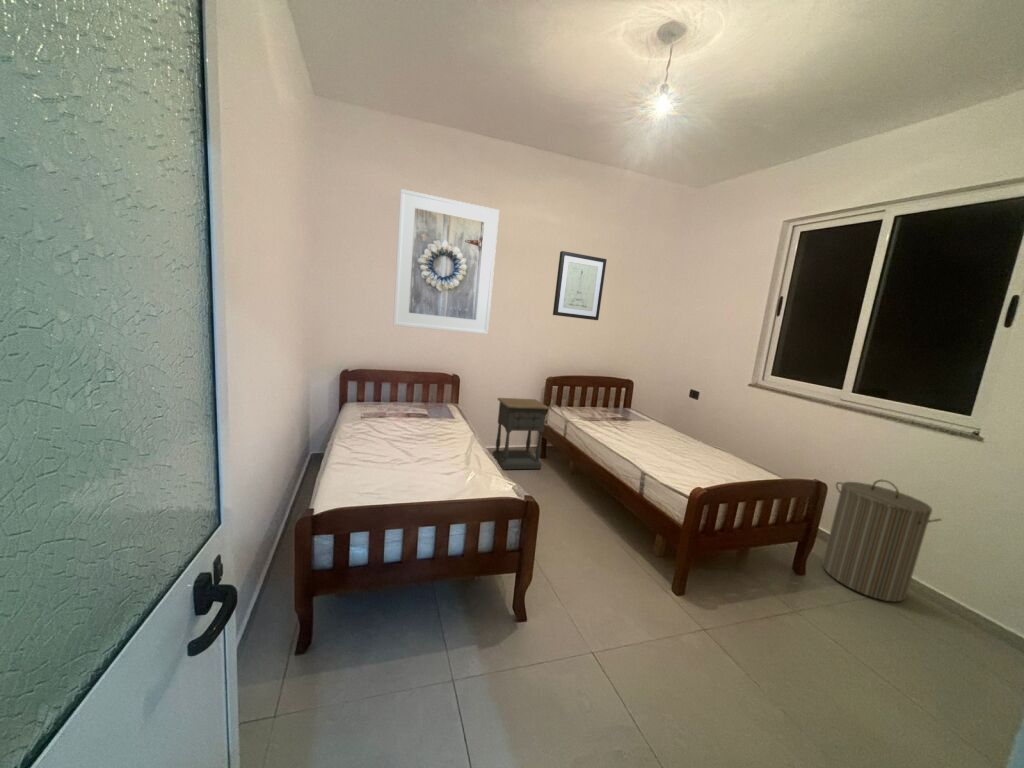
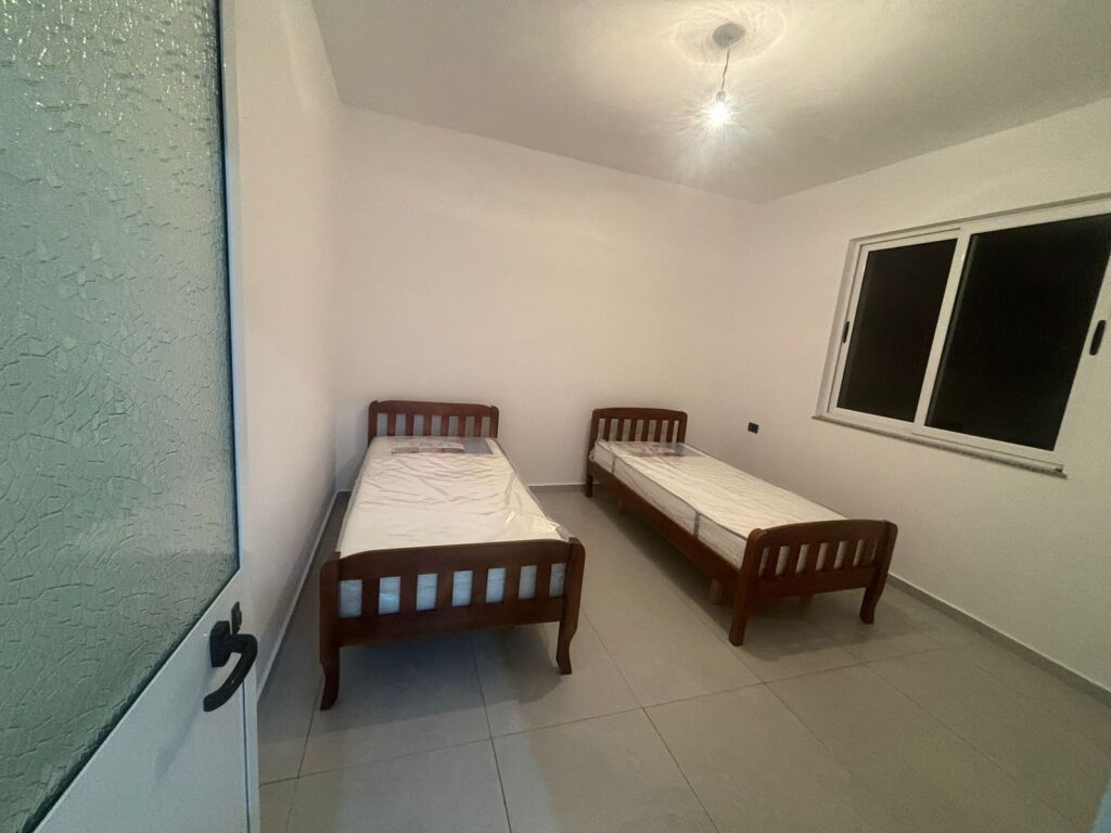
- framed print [392,188,500,335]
- nightstand [492,397,550,470]
- laundry hamper [821,479,943,603]
- wall art [552,250,608,321]
